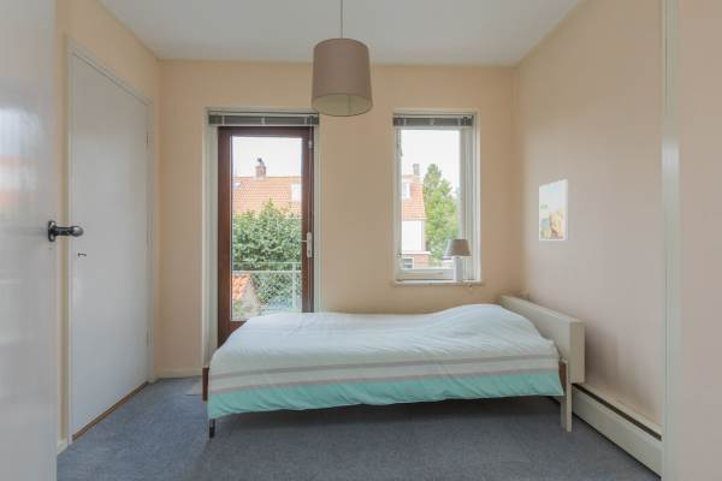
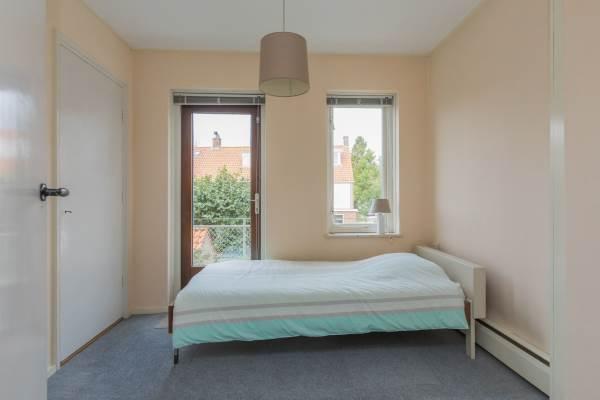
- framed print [539,179,570,242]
